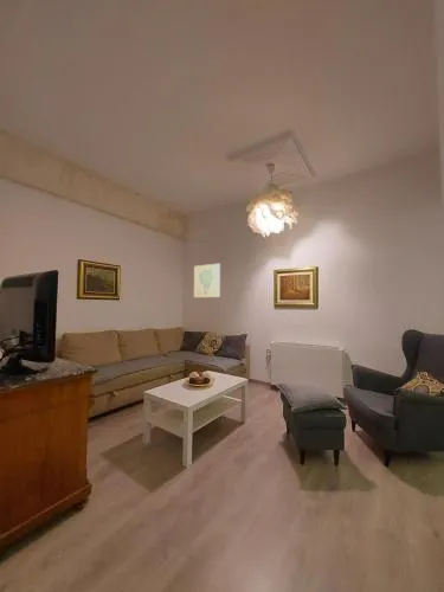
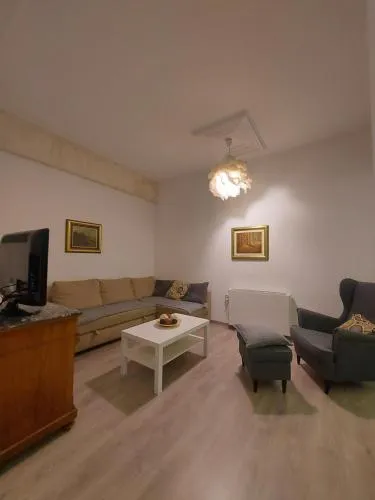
- wall art [193,263,221,298]
